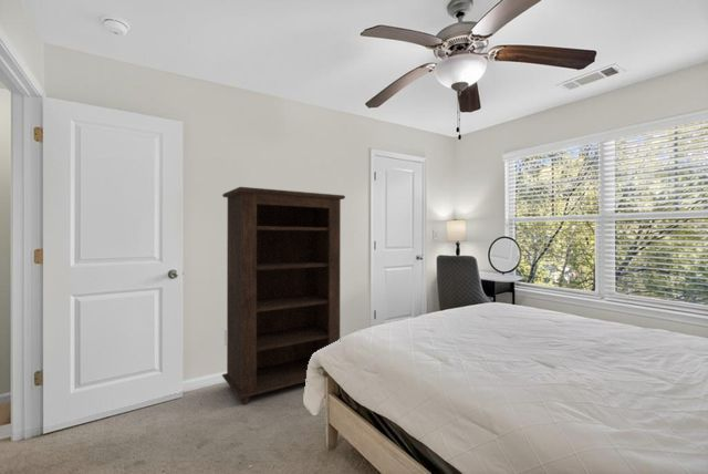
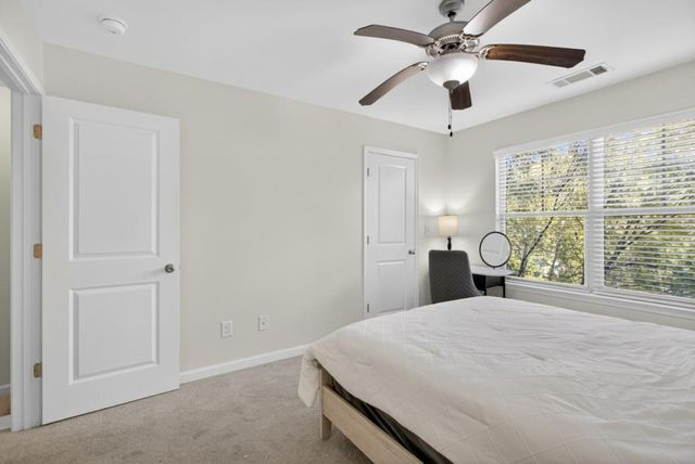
- bookshelf [221,186,346,405]
